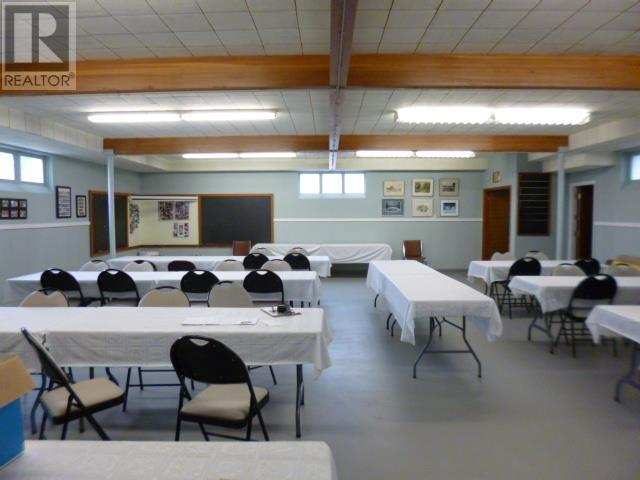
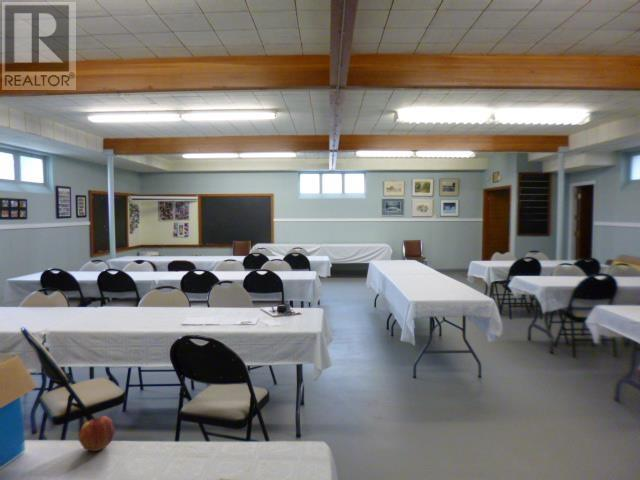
+ apple [77,415,116,452]
